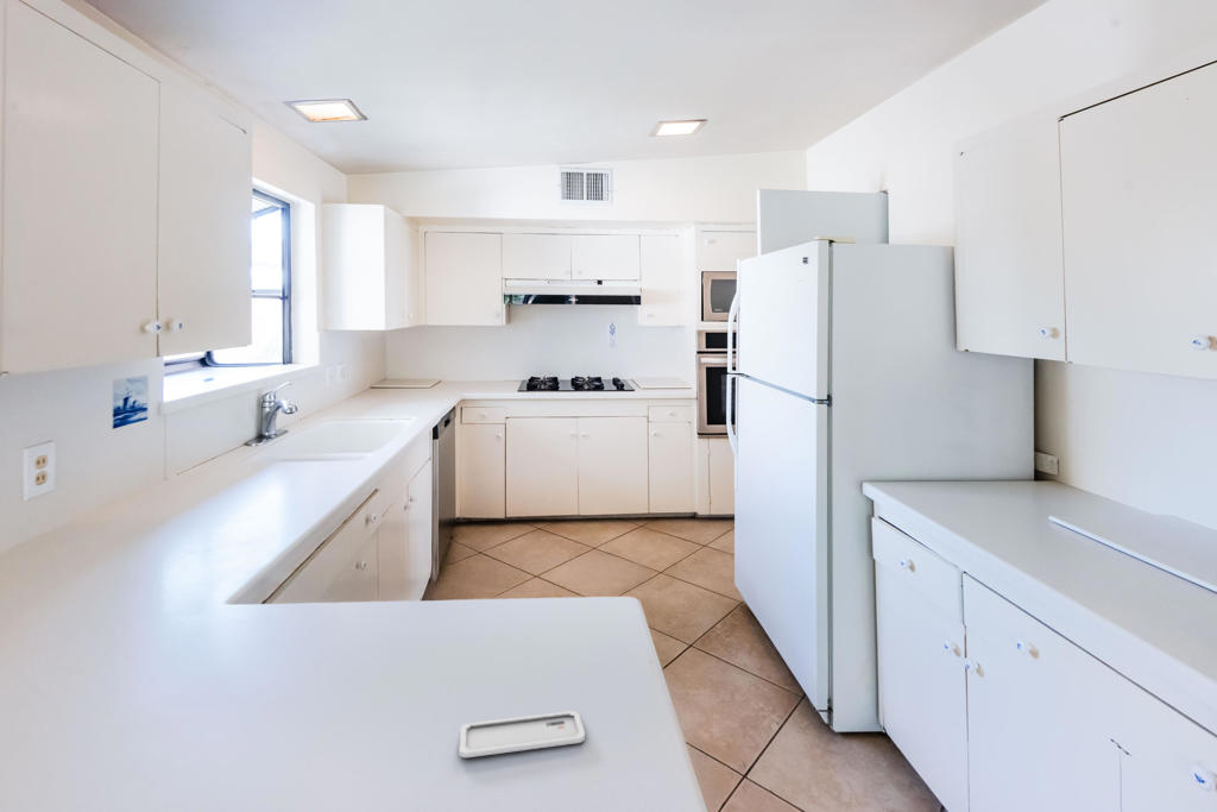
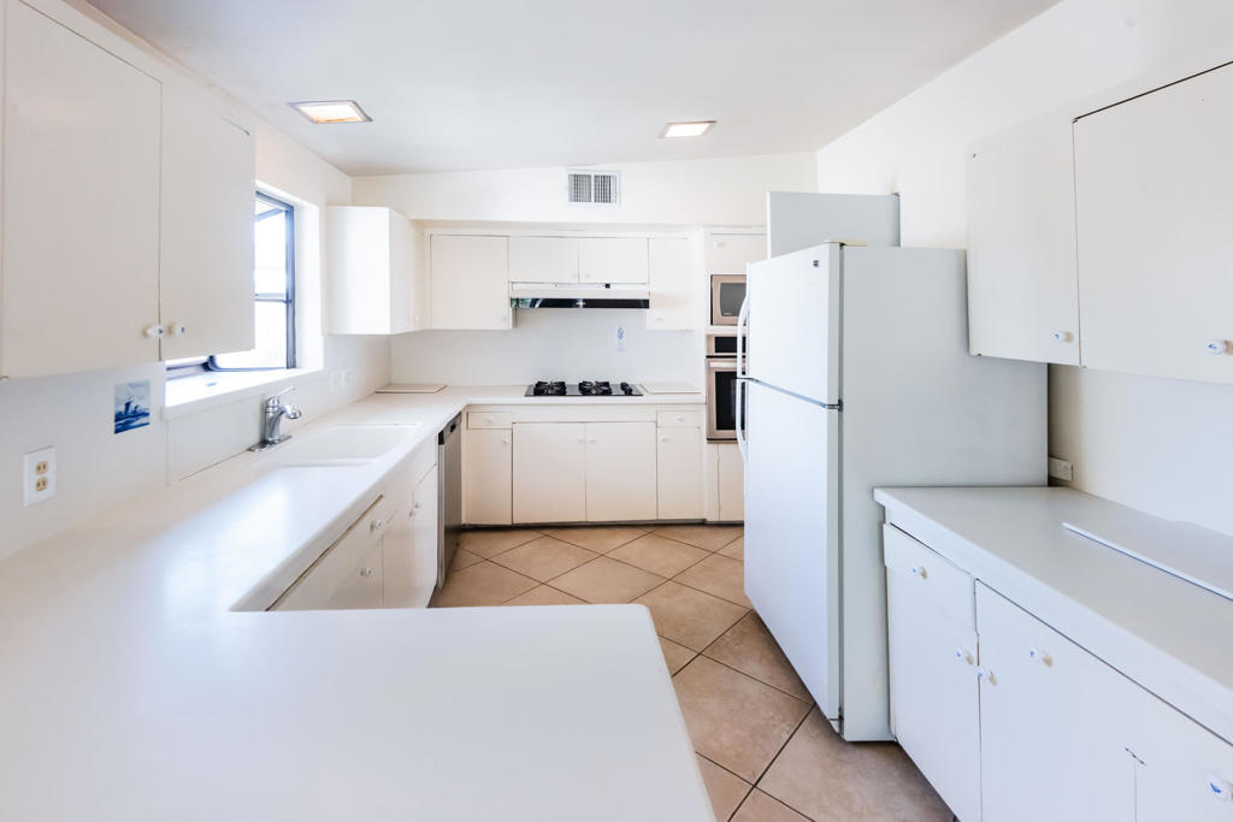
- smartphone [458,710,586,759]
